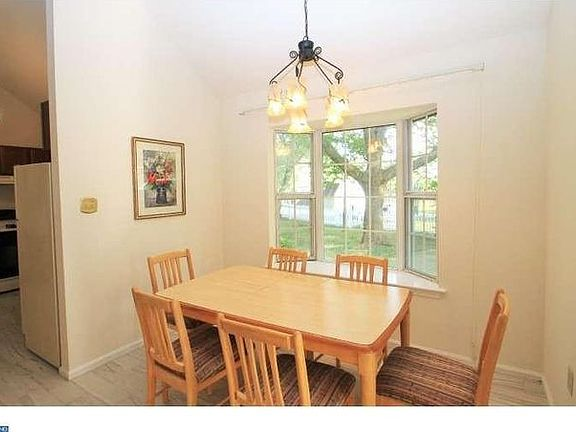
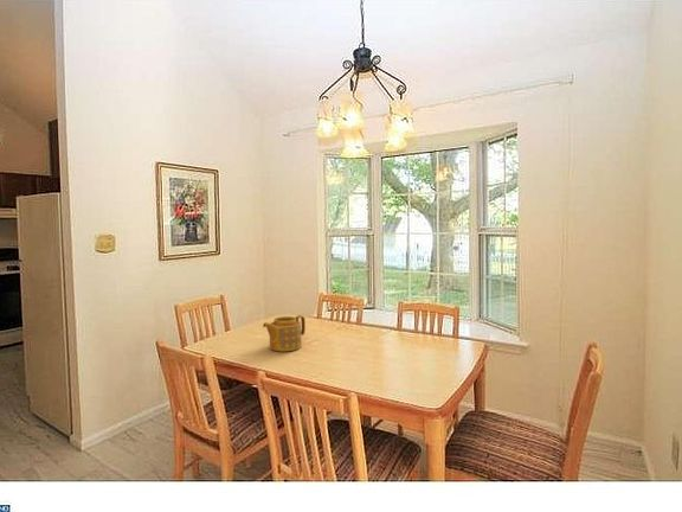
+ teapot [262,314,307,352]
